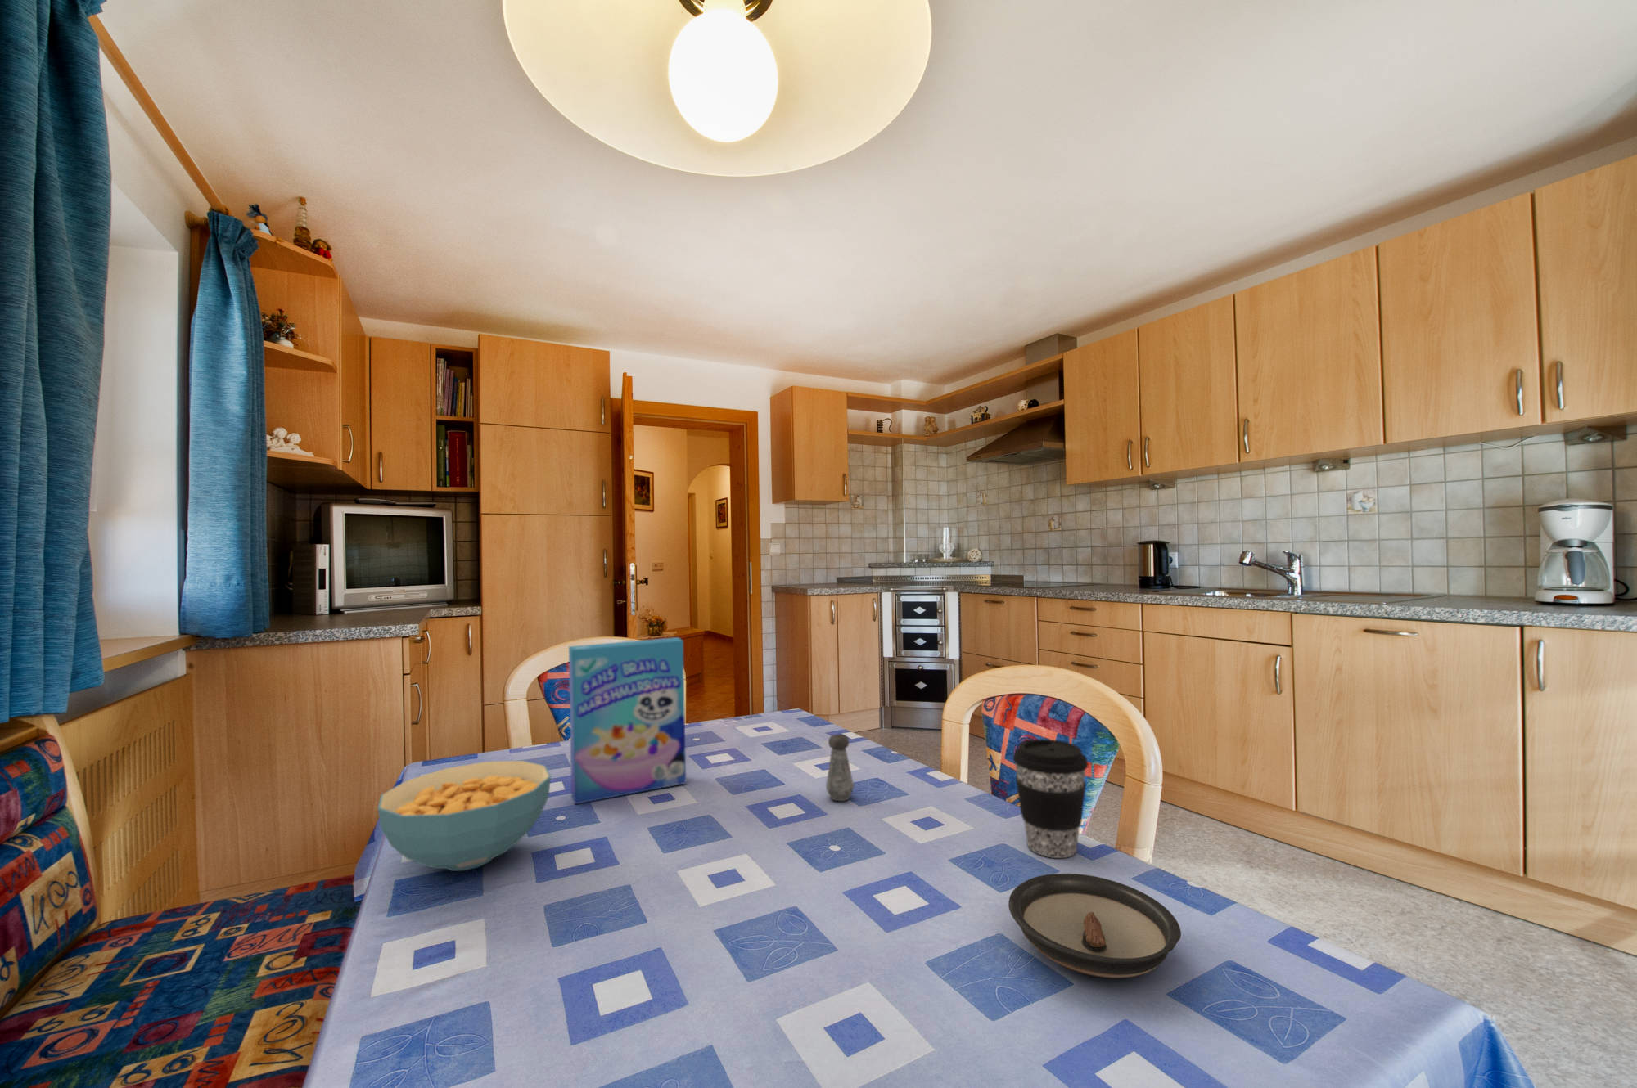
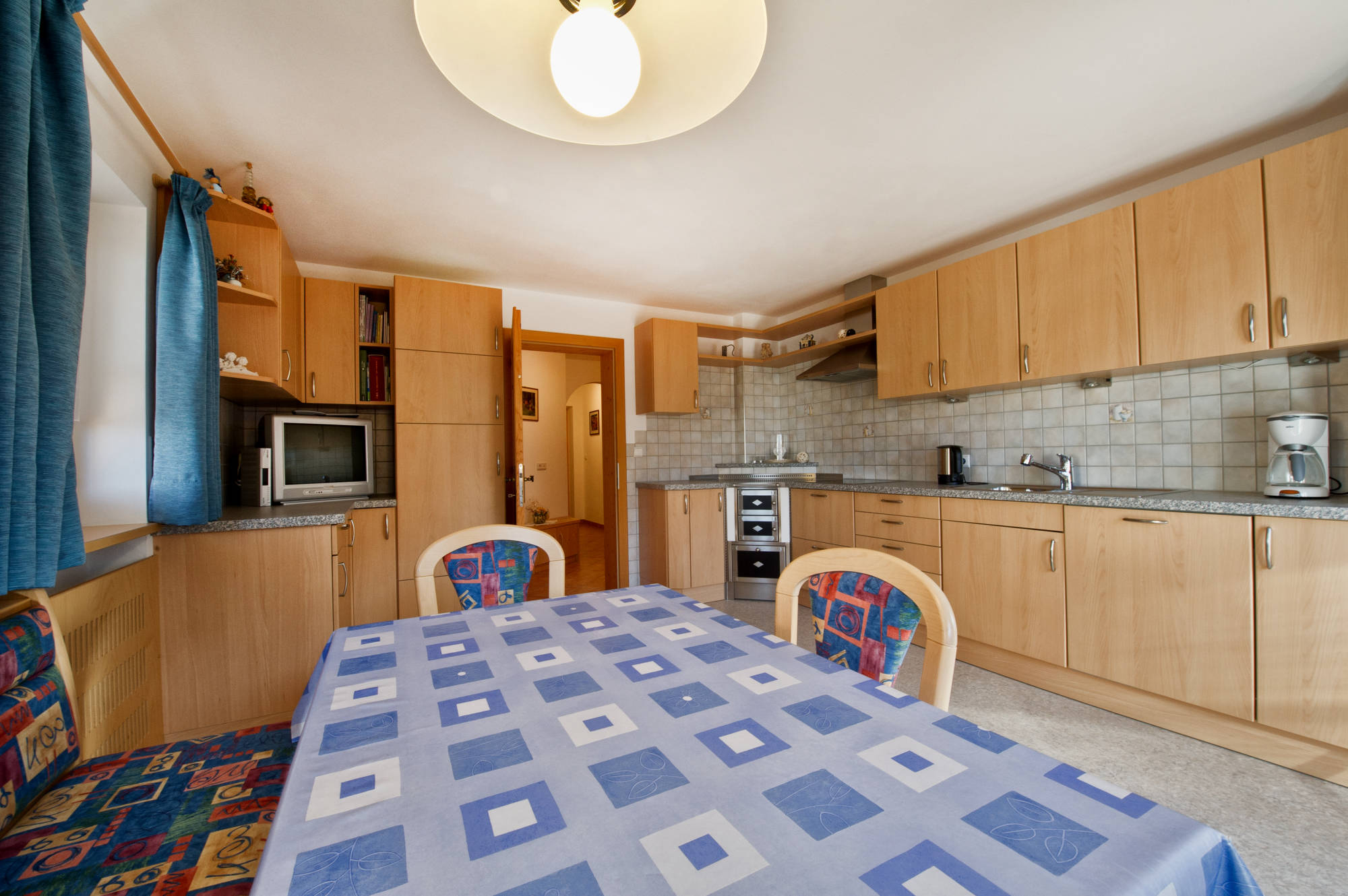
- saucer [1008,873,1182,979]
- cereal bowl [376,760,551,872]
- coffee cup [1013,738,1088,858]
- salt shaker [825,733,855,803]
- cereal box [568,636,686,805]
